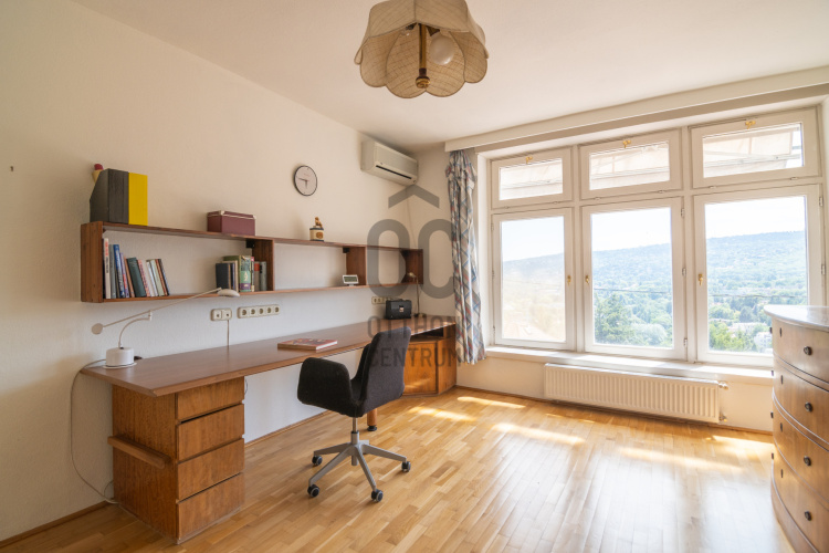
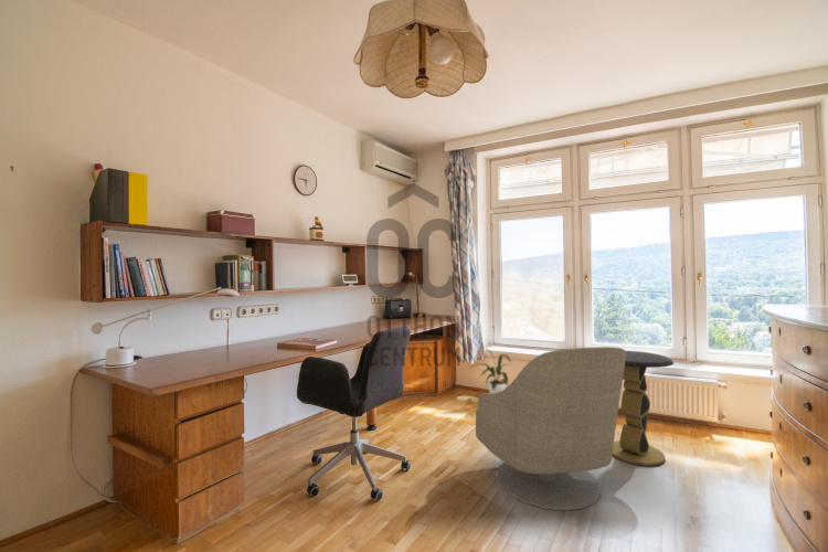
+ armchair [475,346,626,511]
+ house plant [470,346,512,393]
+ side table [613,350,675,467]
